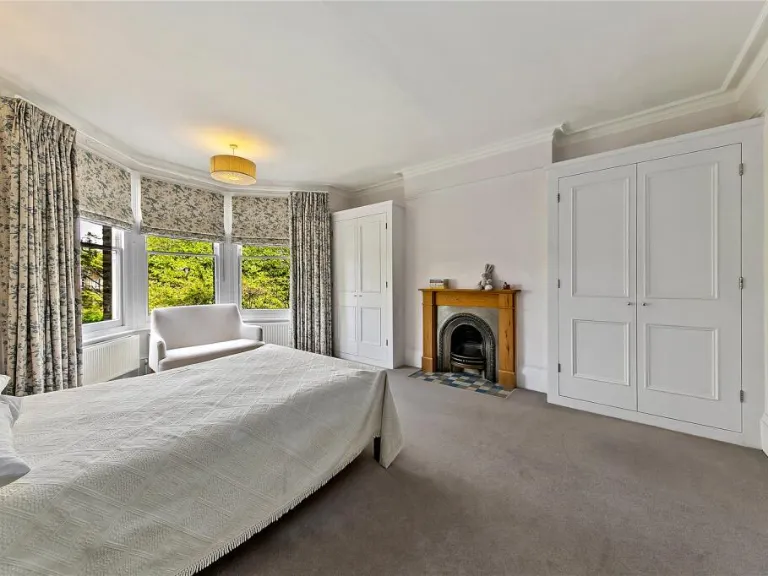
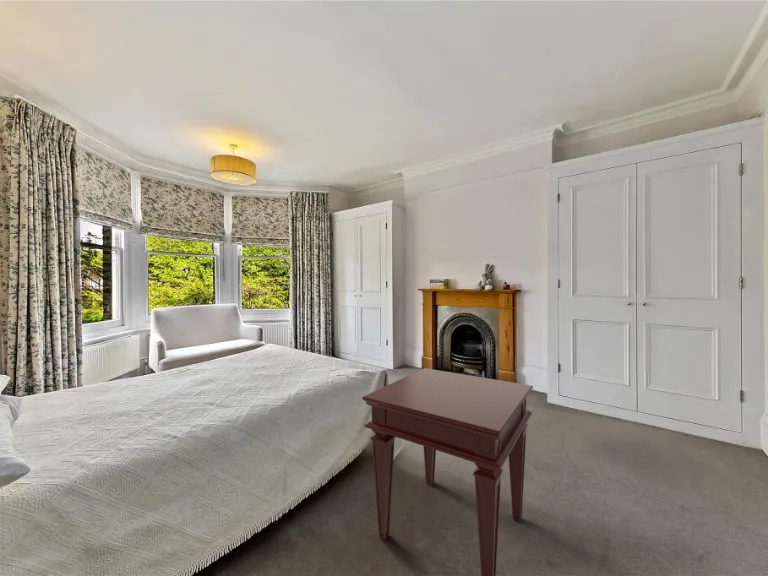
+ side table [361,367,534,576]
